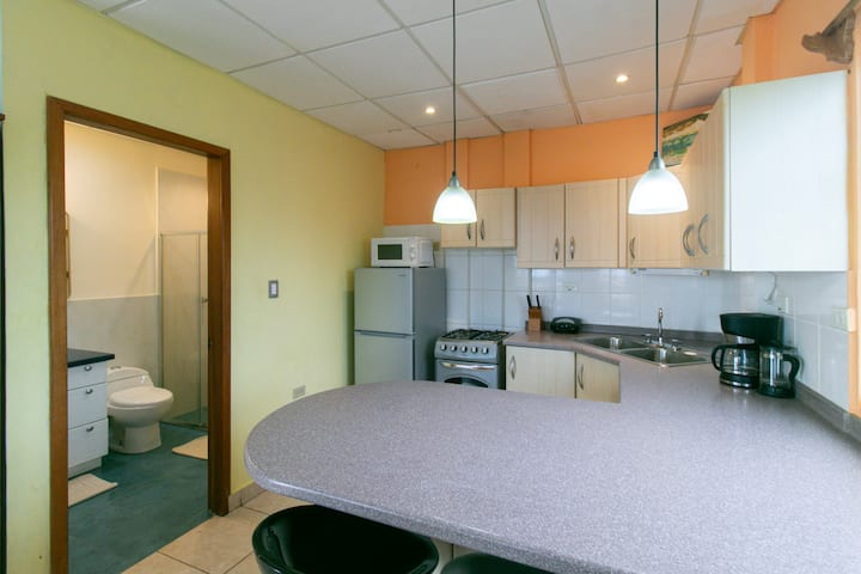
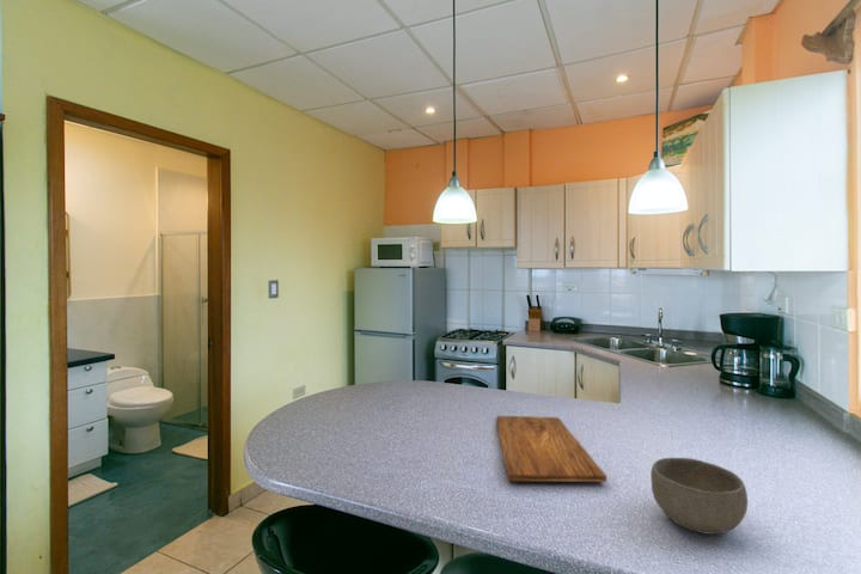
+ bowl [649,457,749,536]
+ cutting board [495,415,607,483]
